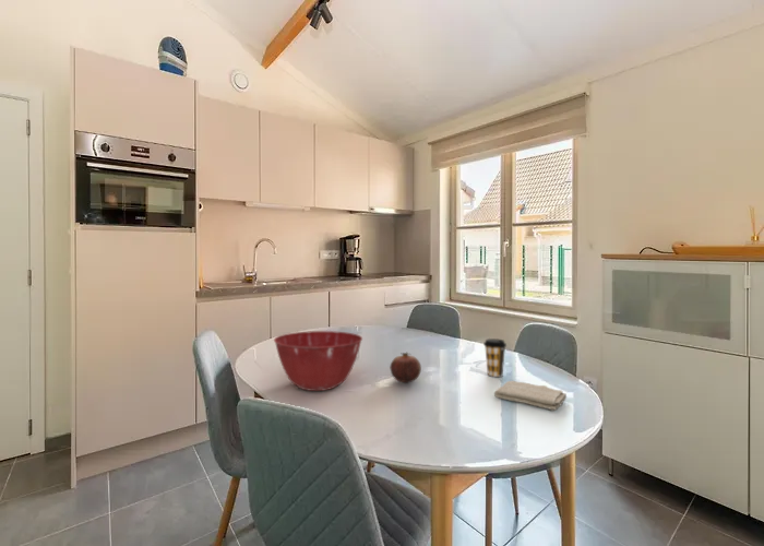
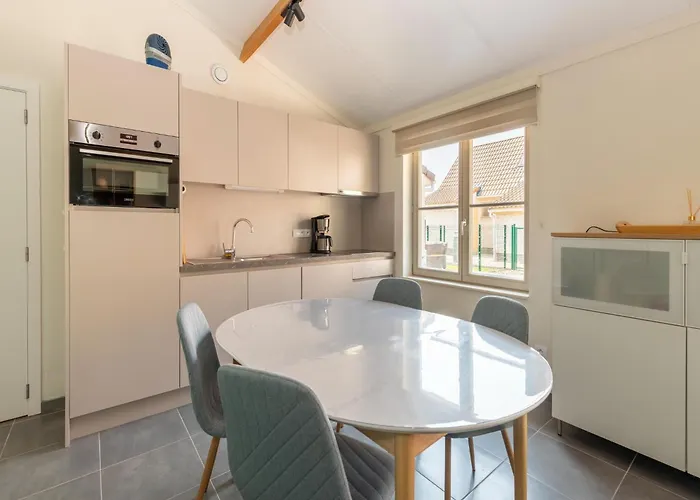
- mixing bowl [273,330,363,392]
- fruit [390,351,422,383]
- coffee cup [482,337,508,378]
- washcloth [493,380,568,412]
